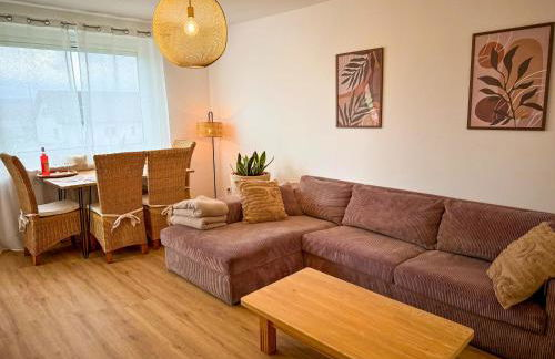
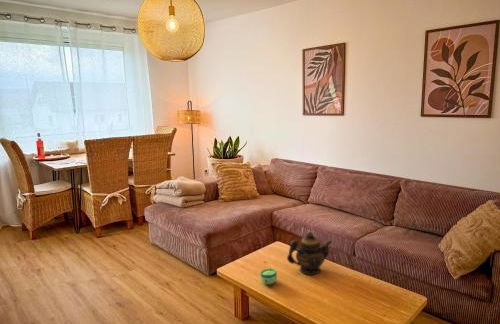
+ cup [259,267,278,286]
+ teapot [286,231,333,276]
